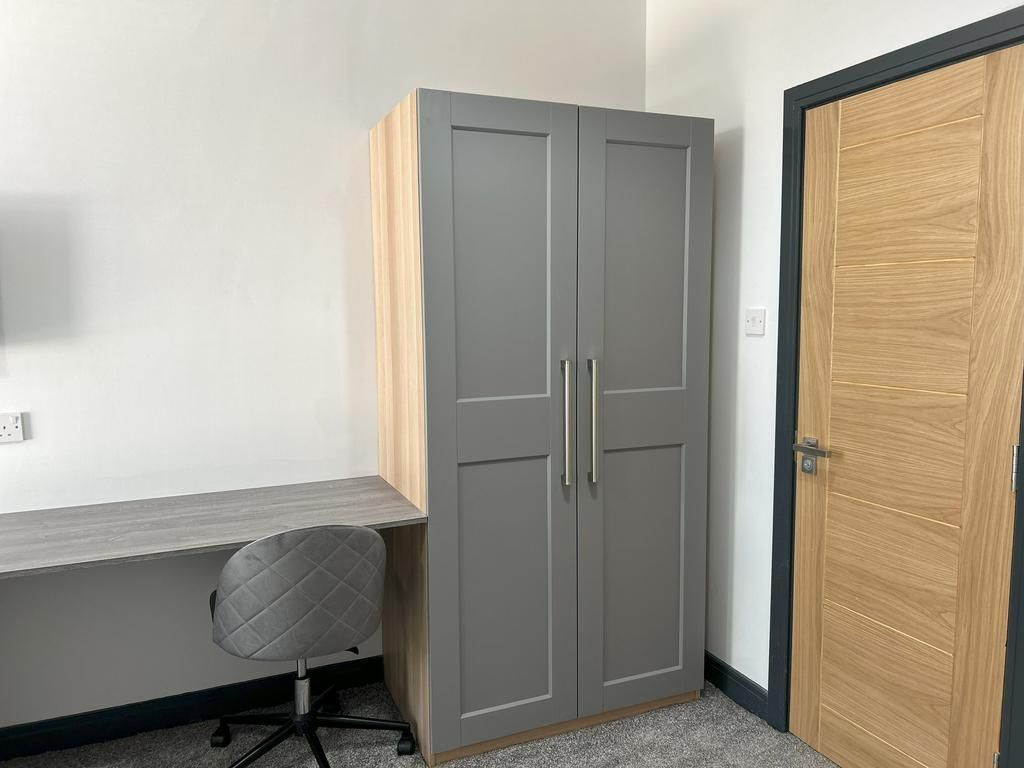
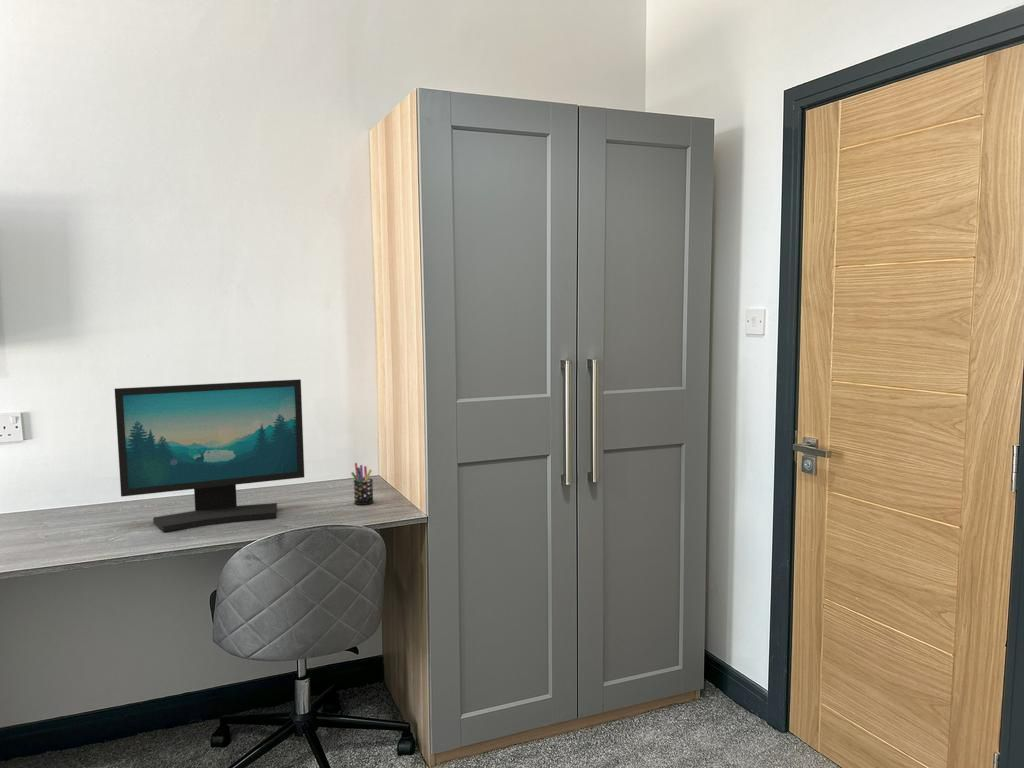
+ computer monitor [114,379,305,533]
+ pen holder [350,462,375,506]
